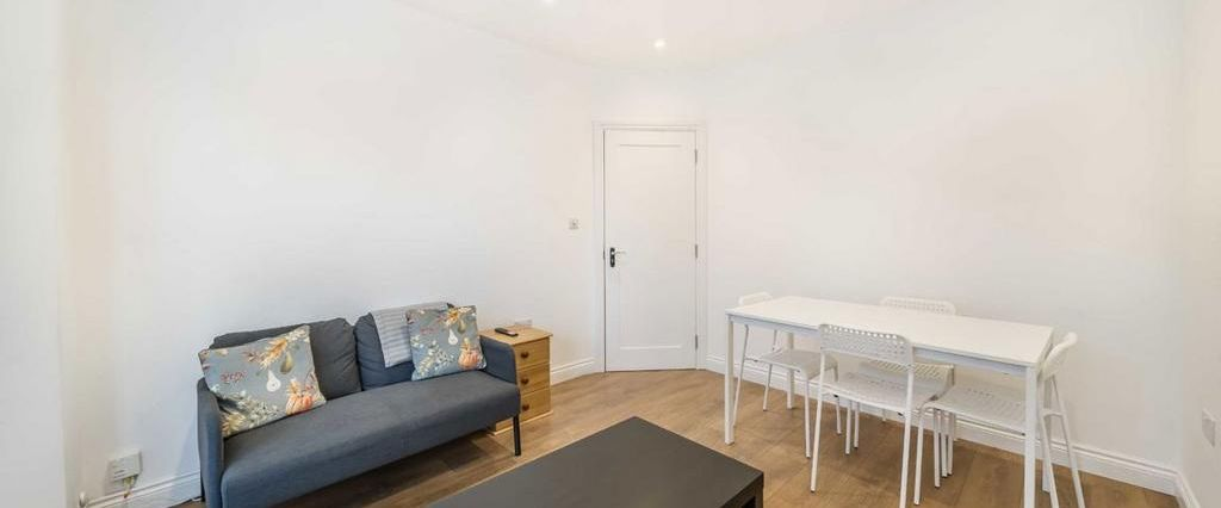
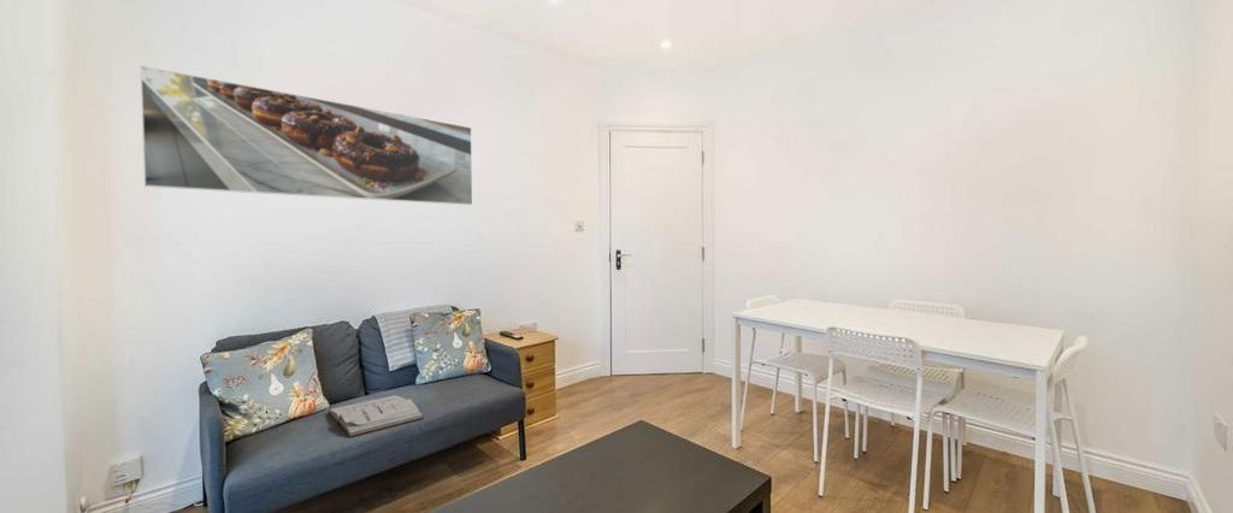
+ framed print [140,65,473,206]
+ book [326,394,425,438]
